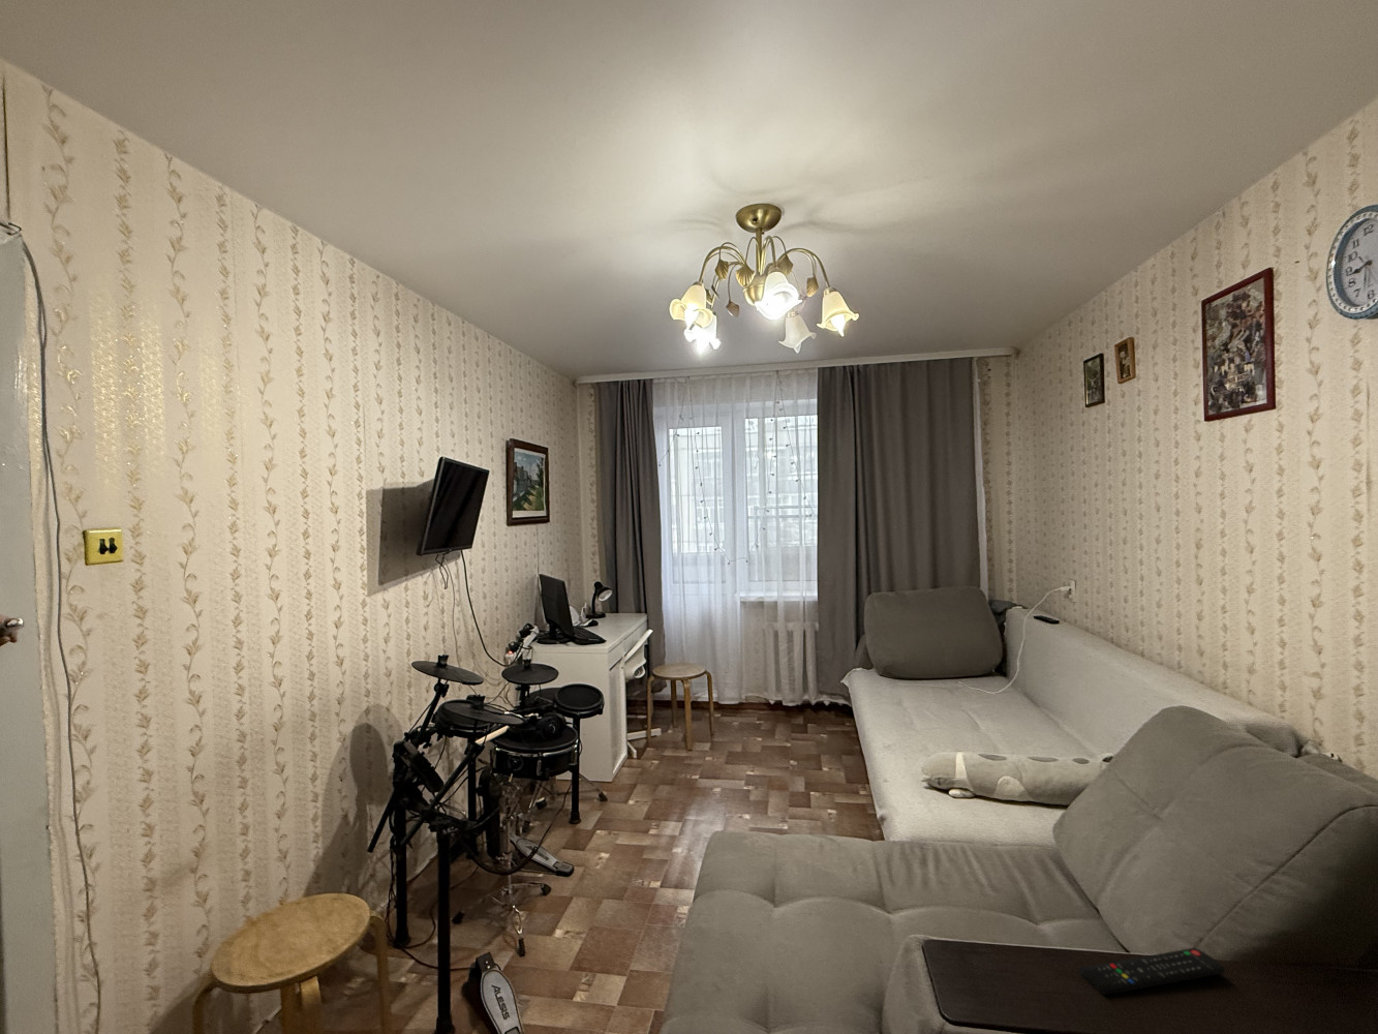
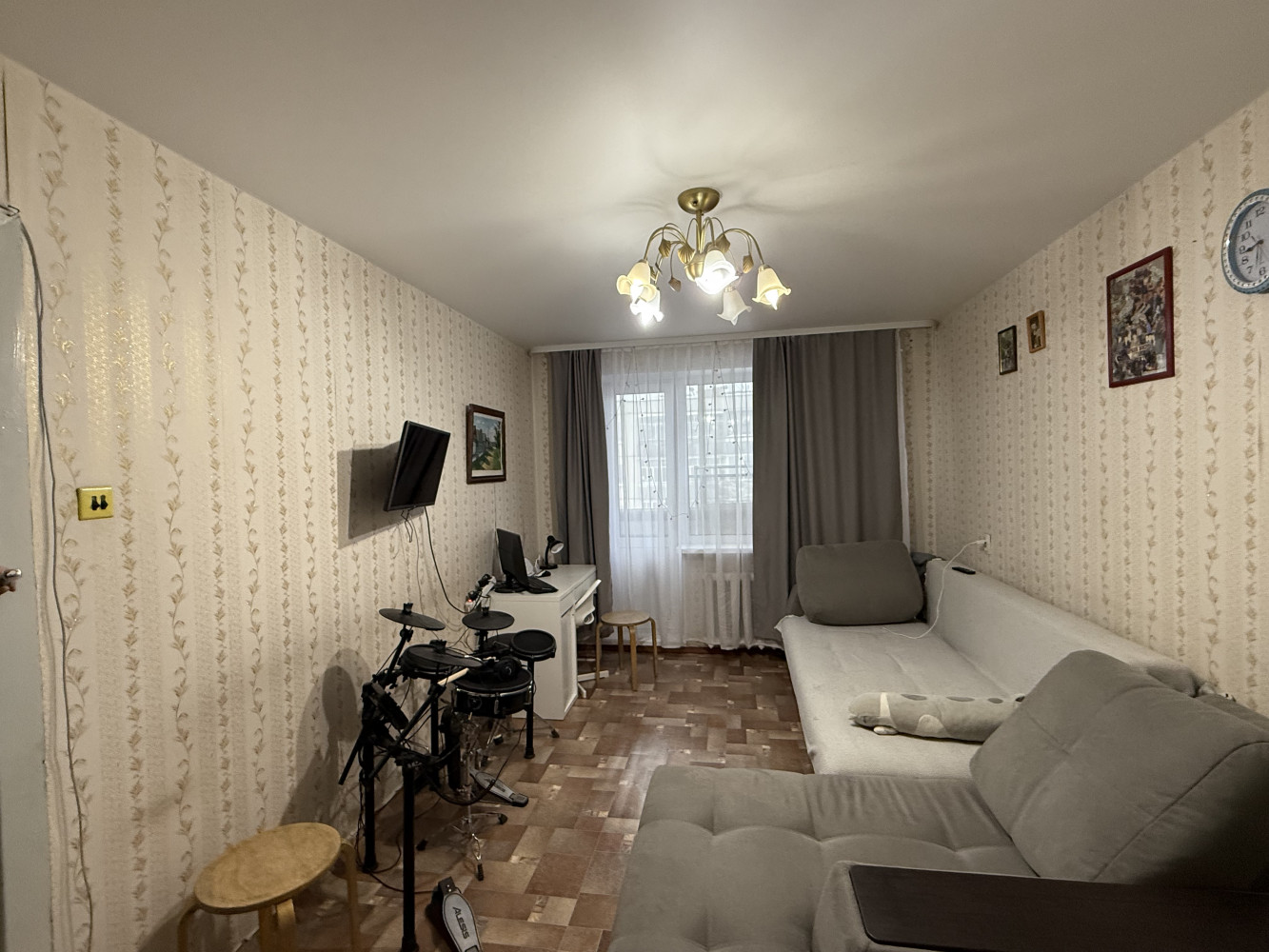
- remote control [1078,947,1226,996]
